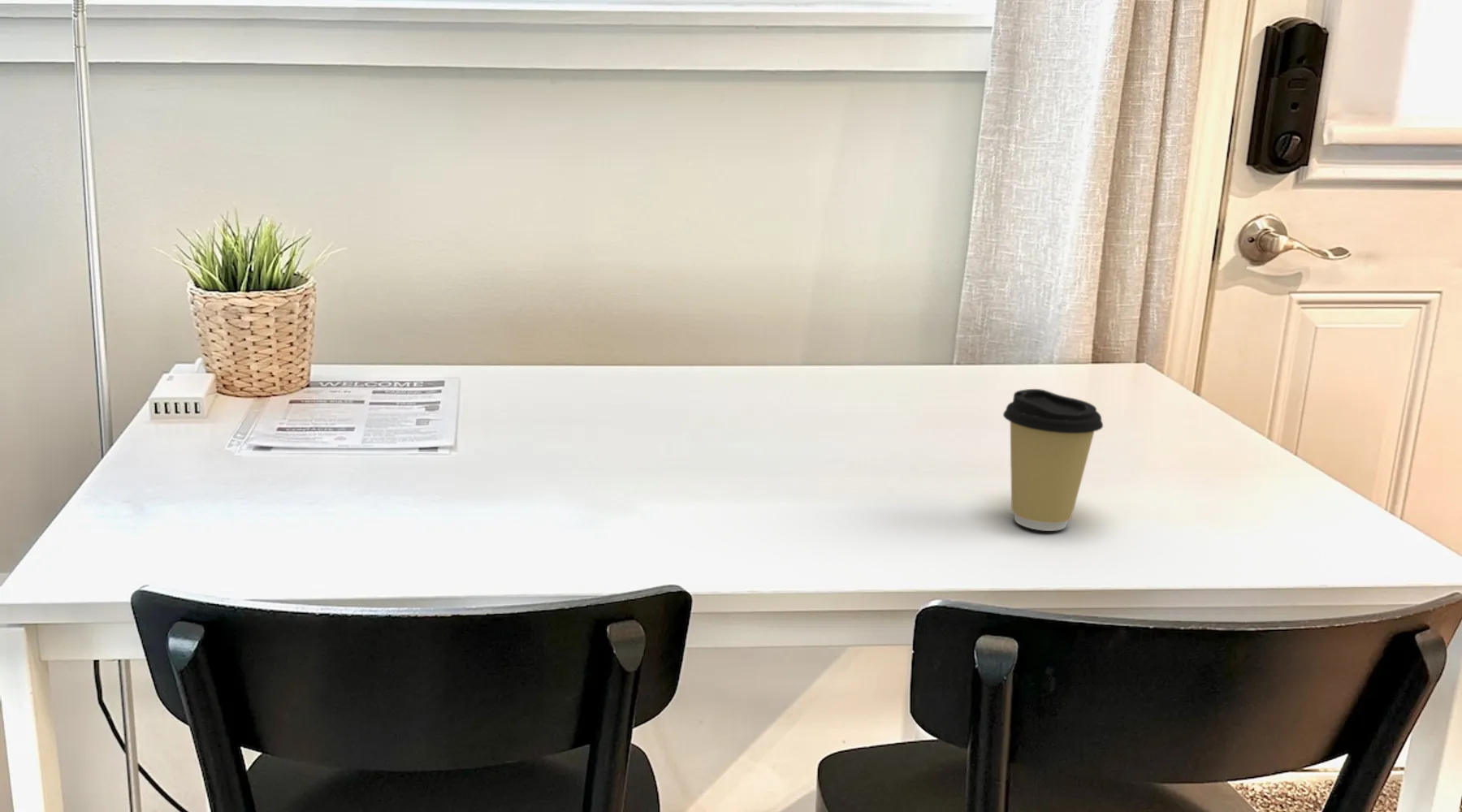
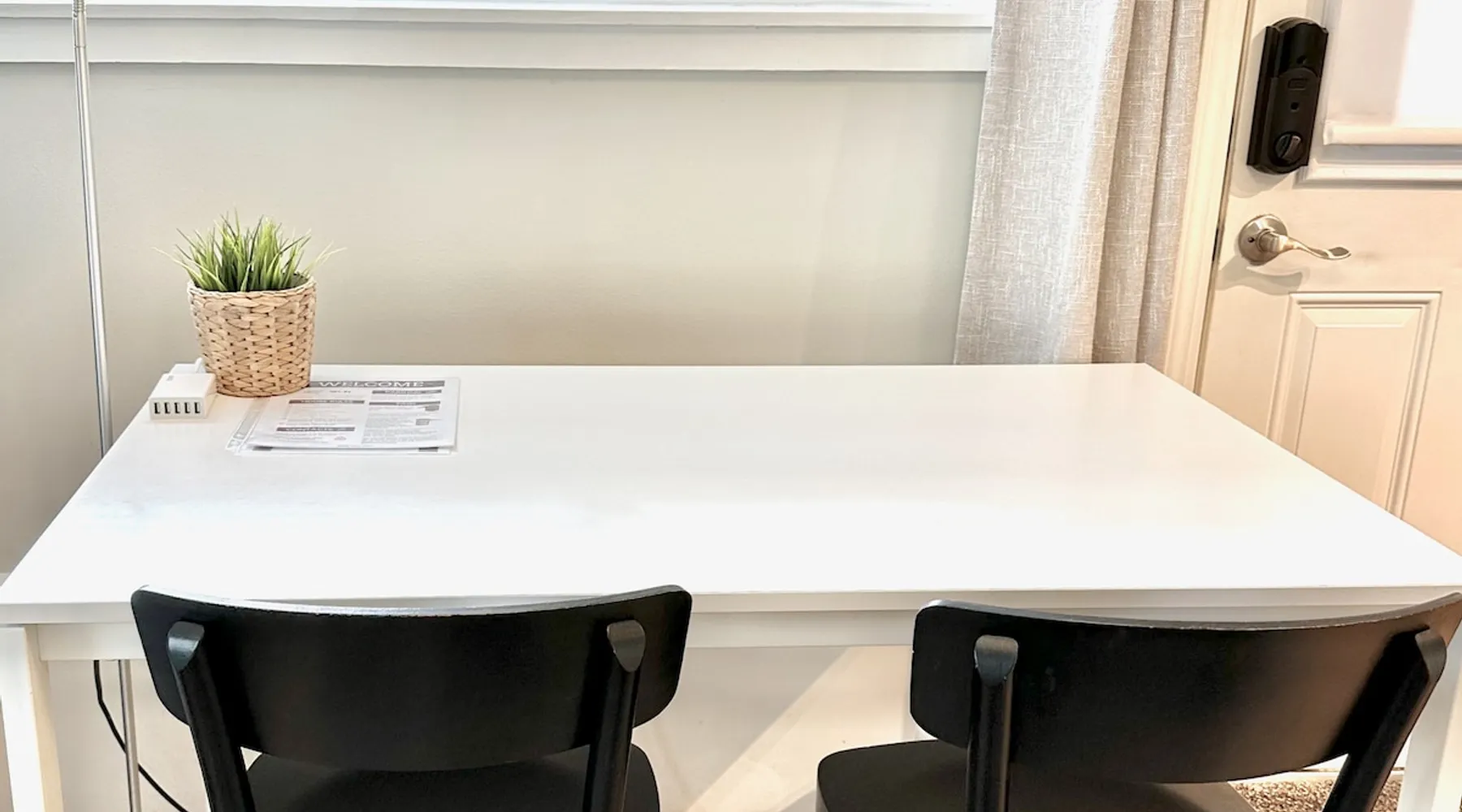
- coffee cup [1002,388,1104,532]
